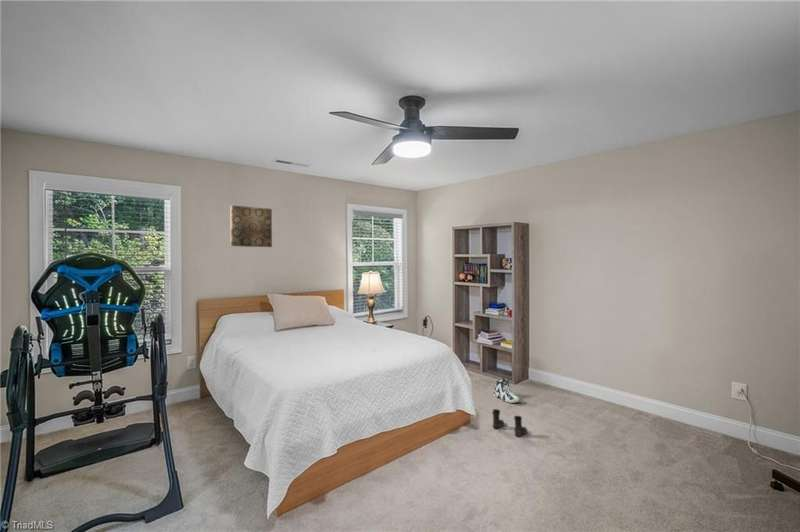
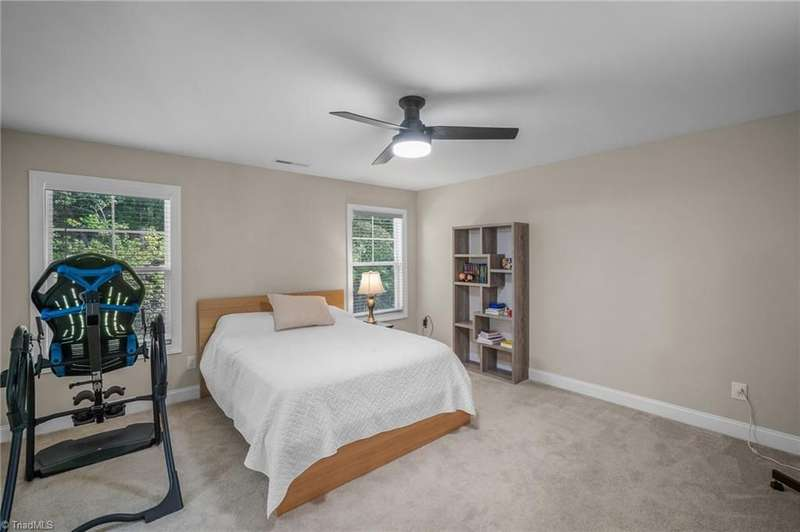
- boots [491,408,528,437]
- wall art [229,204,273,248]
- sneaker [493,377,521,404]
